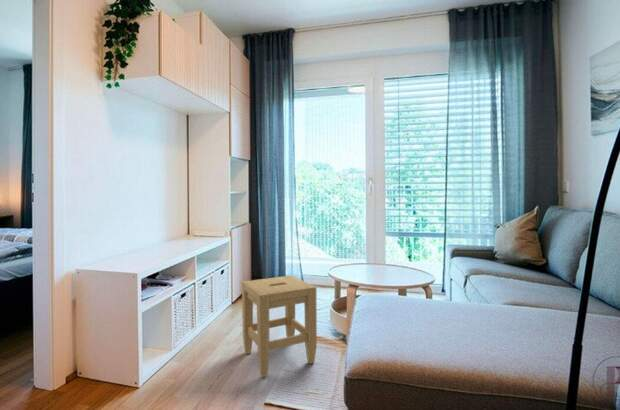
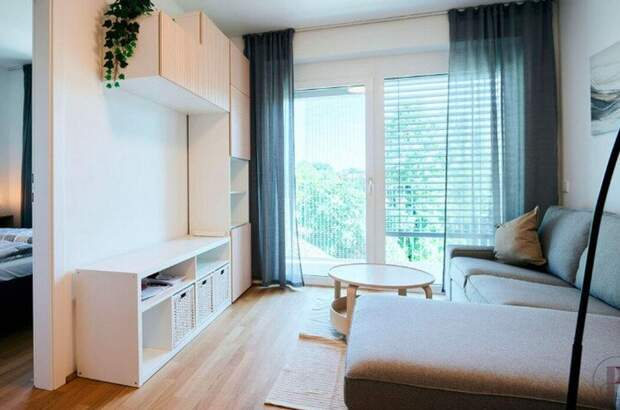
- stool [241,274,318,378]
